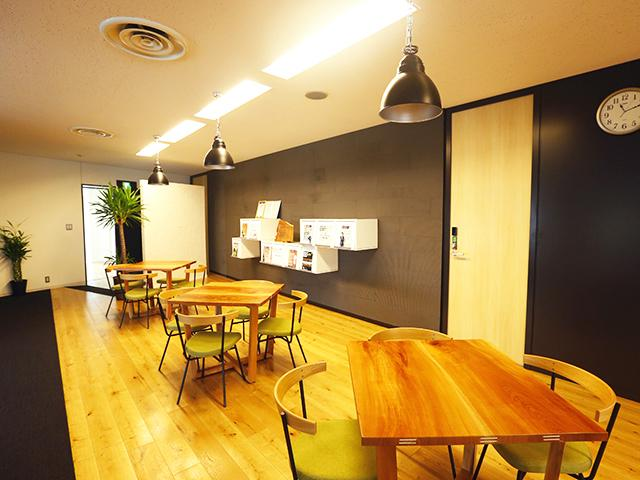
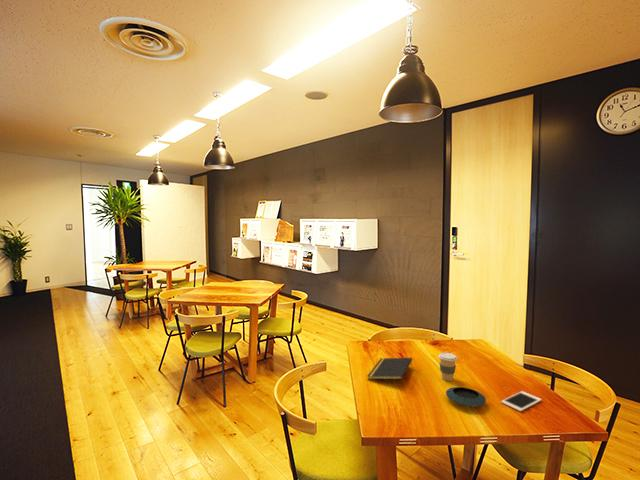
+ notepad [366,357,413,380]
+ saucer [445,386,487,408]
+ cell phone [500,390,543,412]
+ coffee cup [438,352,458,382]
